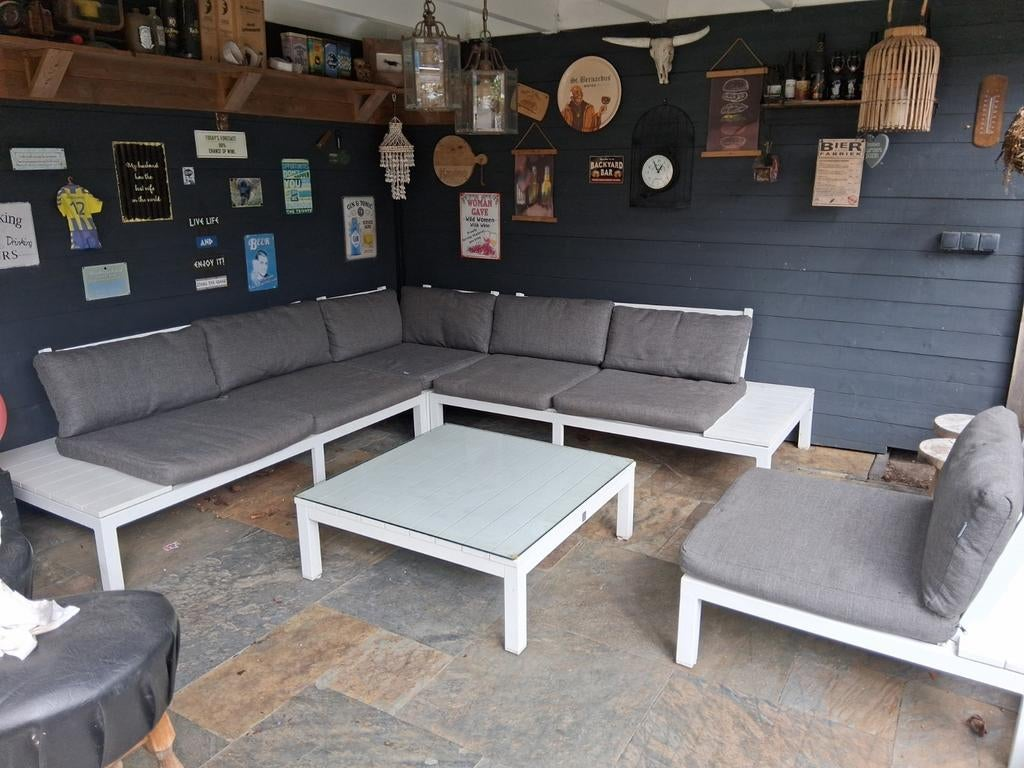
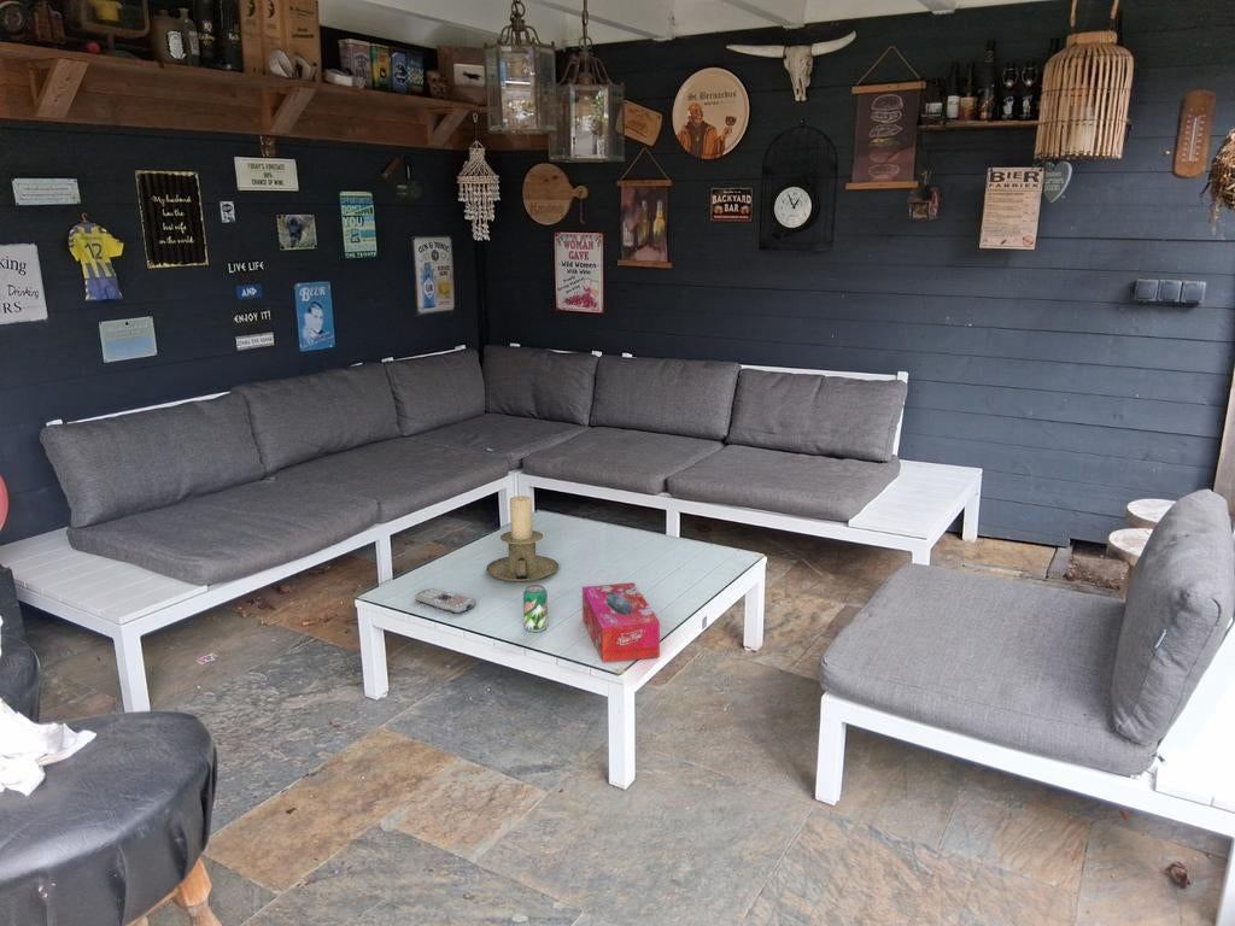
+ candle holder [485,494,560,582]
+ tissue box [581,581,661,664]
+ remote control [415,587,478,615]
+ beverage can [522,584,549,633]
